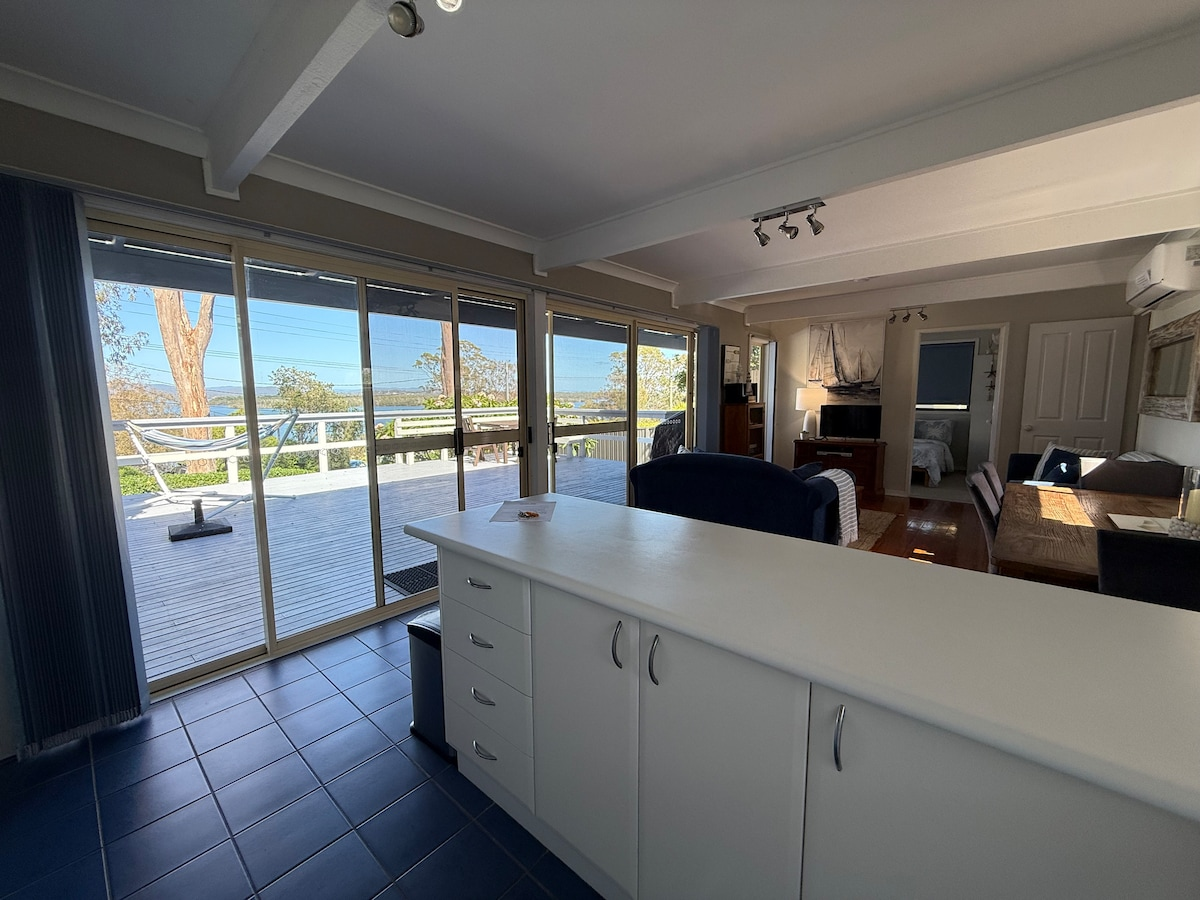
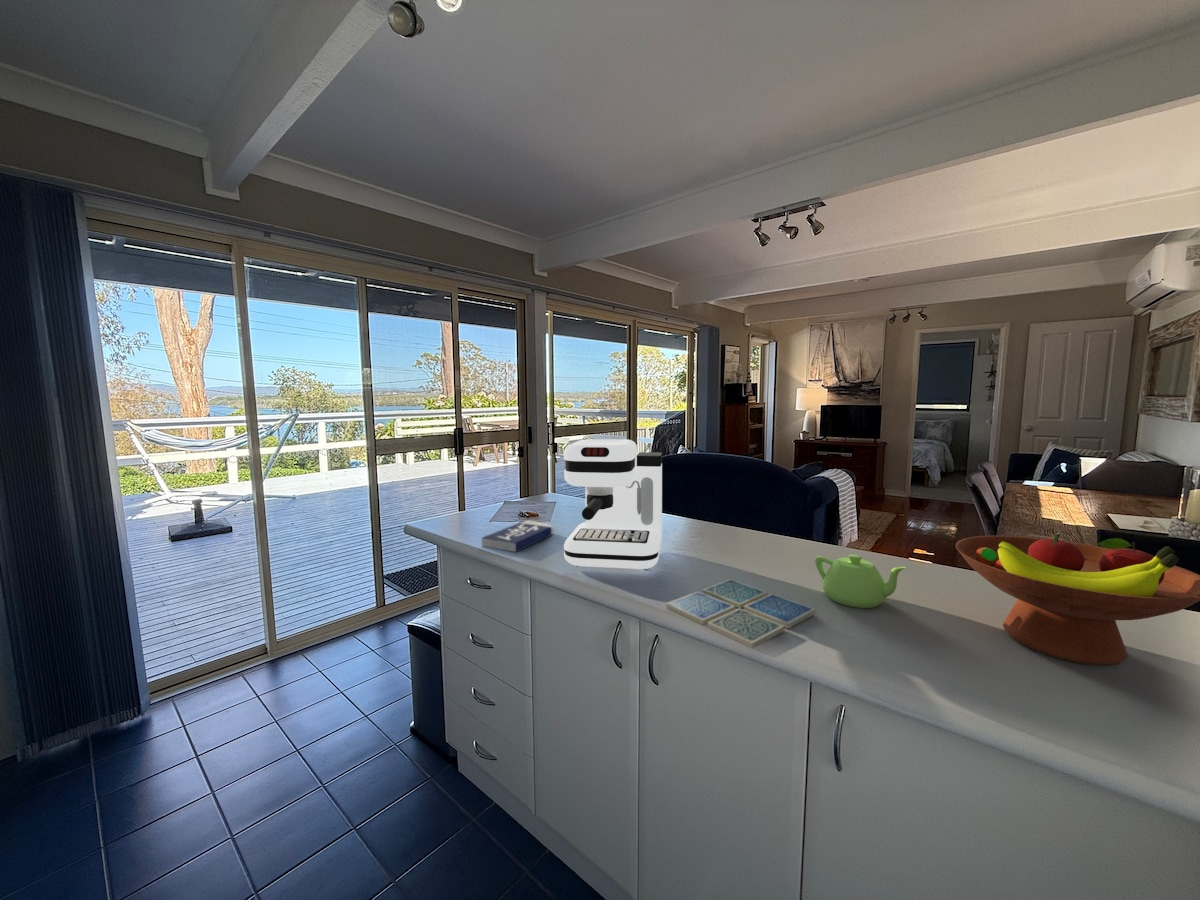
+ drink coaster [665,578,817,649]
+ fruit bowl [955,532,1200,667]
+ book [481,519,555,553]
+ coffee maker [563,438,663,570]
+ teapot [814,554,907,609]
